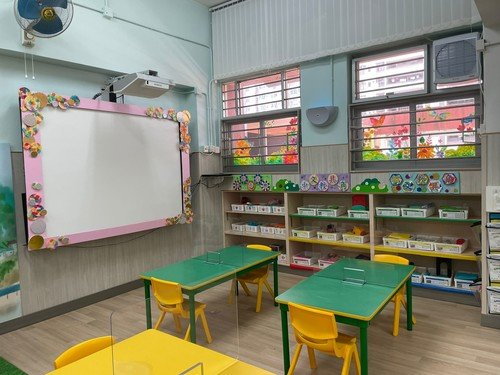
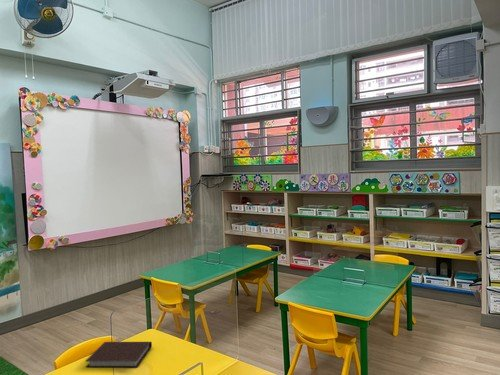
+ notebook [85,341,153,368]
